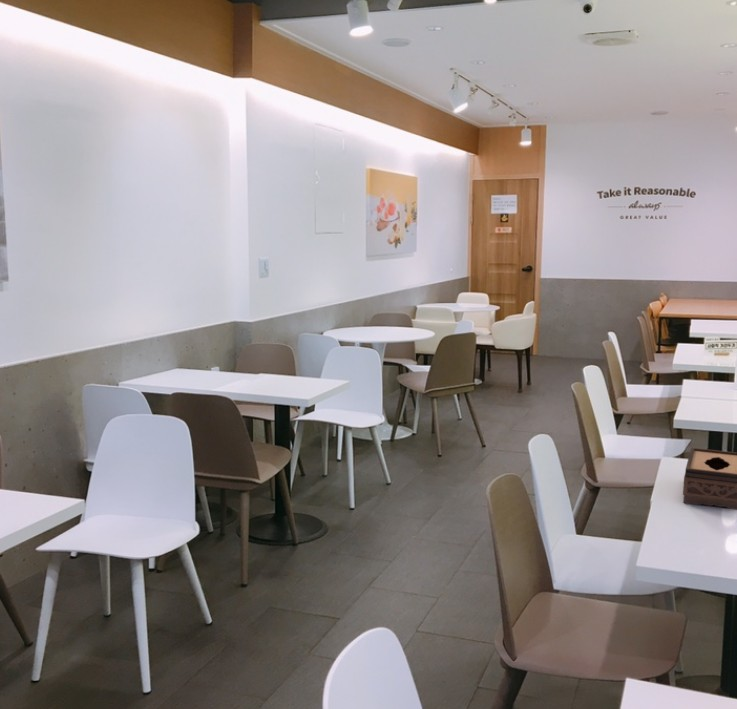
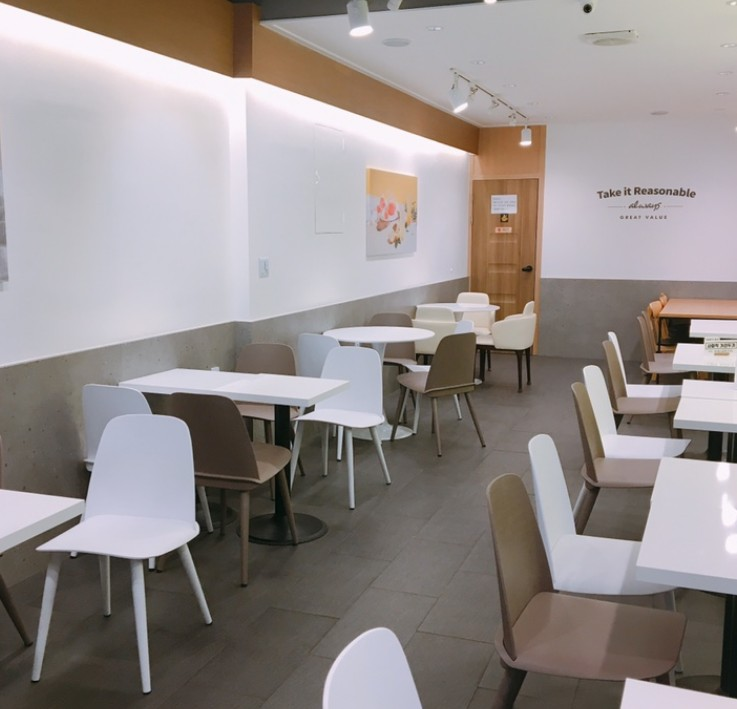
- tissue box [682,447,737,511]
